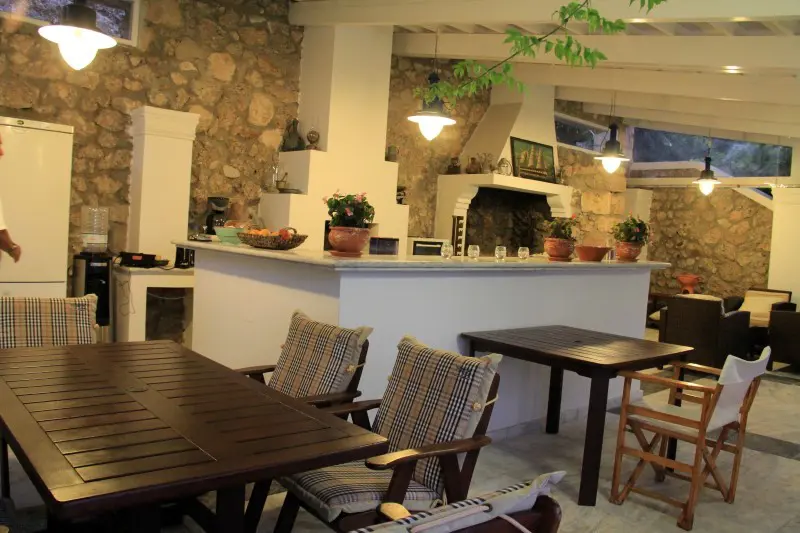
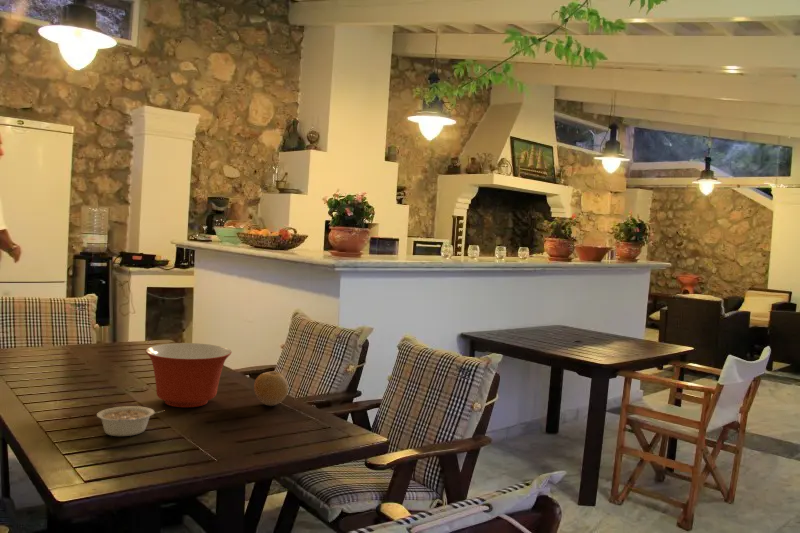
+ fruit [253,370,290,407]
+ legume [96,405,163,437]
+ mixing bowl [145,342,233,408]
